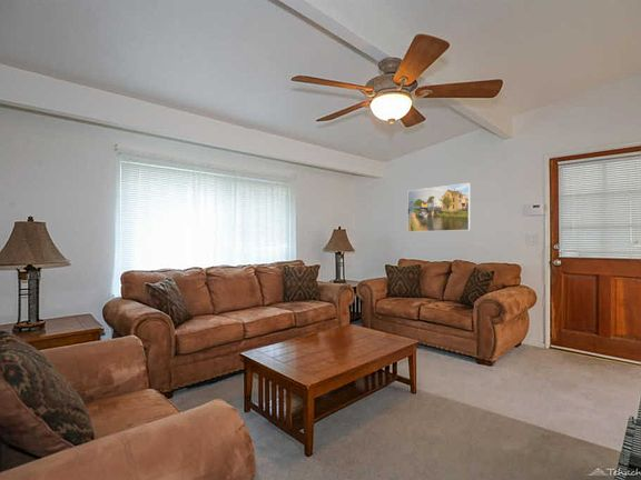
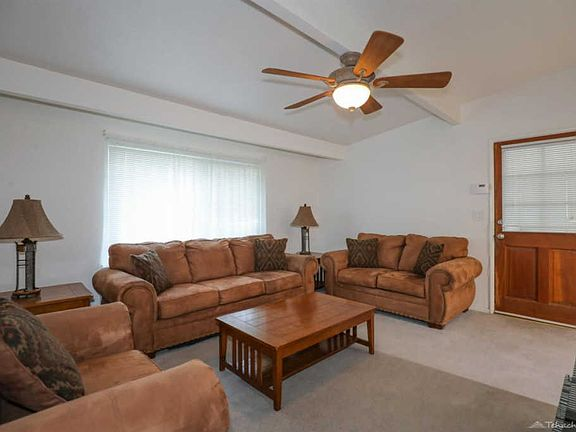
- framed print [406,182,471,233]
